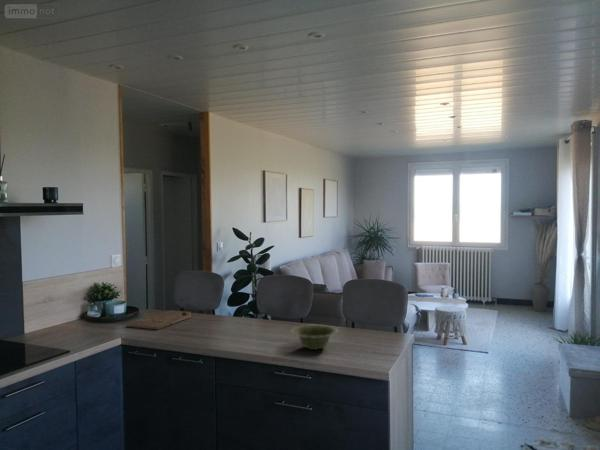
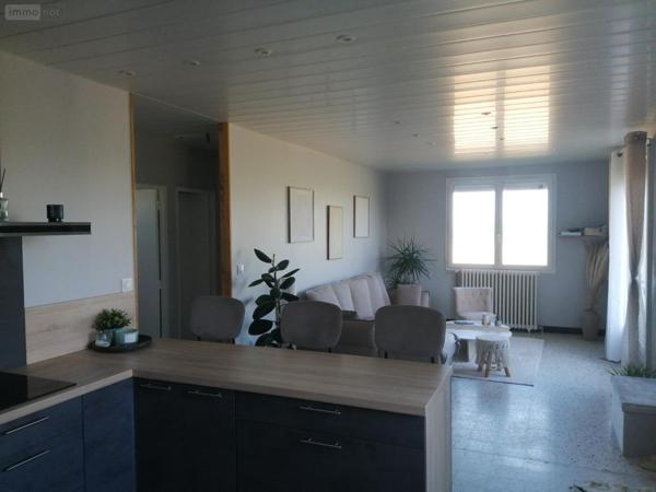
- cutting board [125,309,192,331]
- dish [290,324,339,351]
